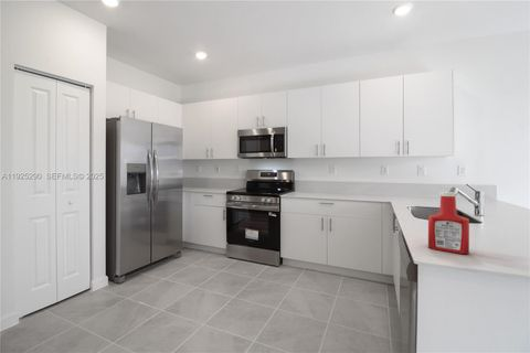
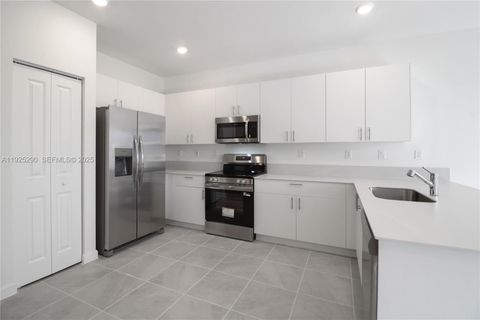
- soap bottle [427,191,470,255]
